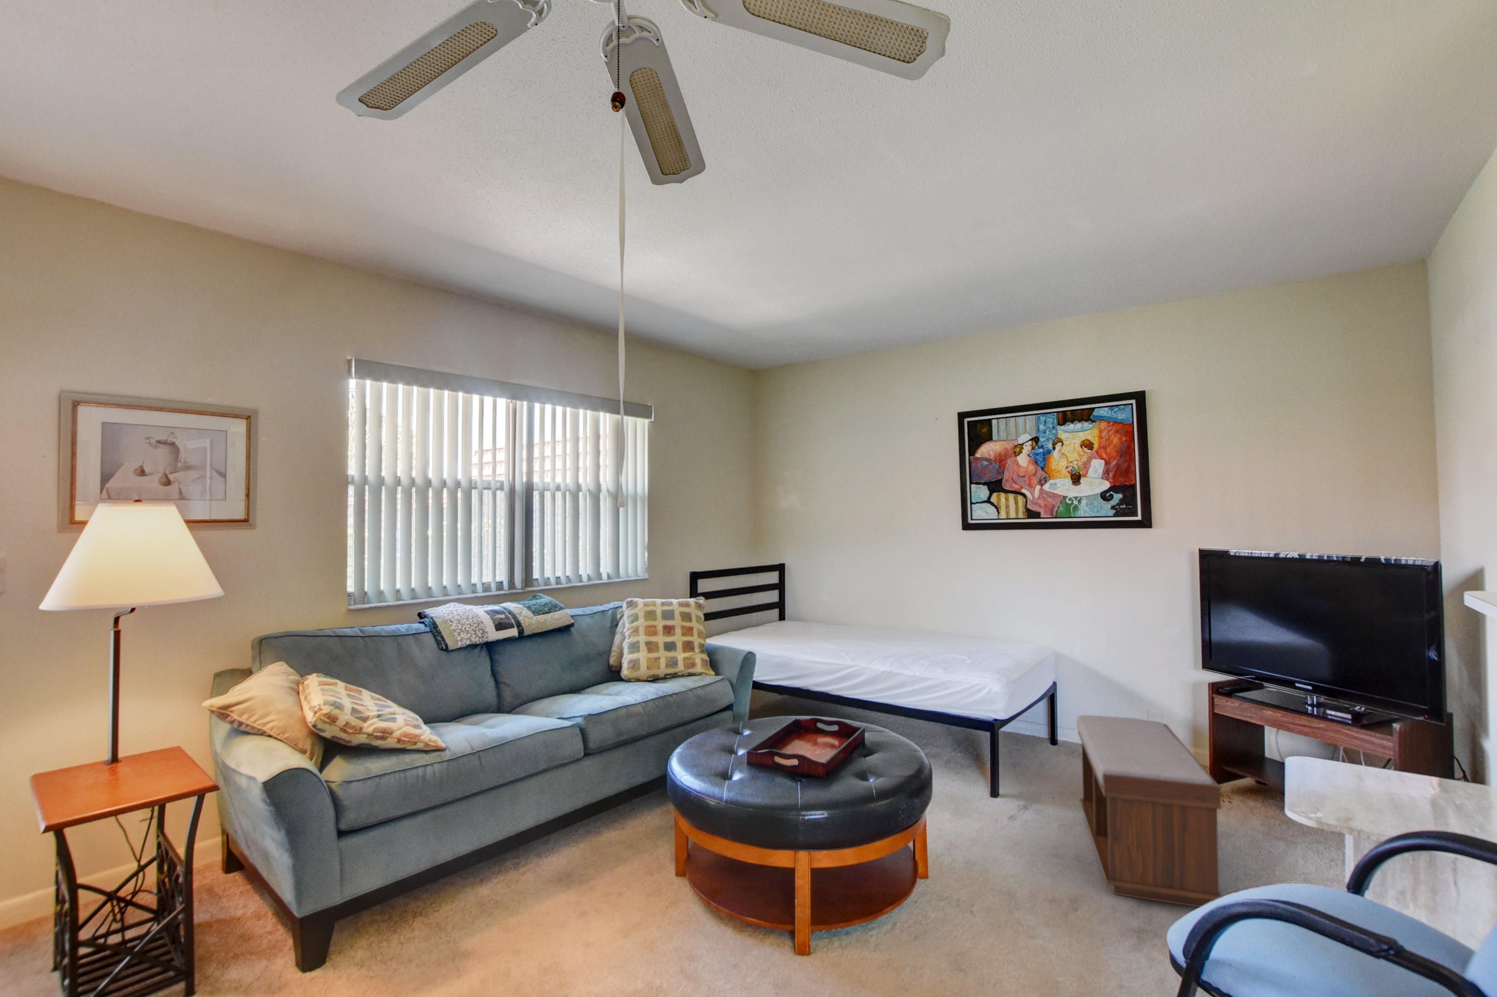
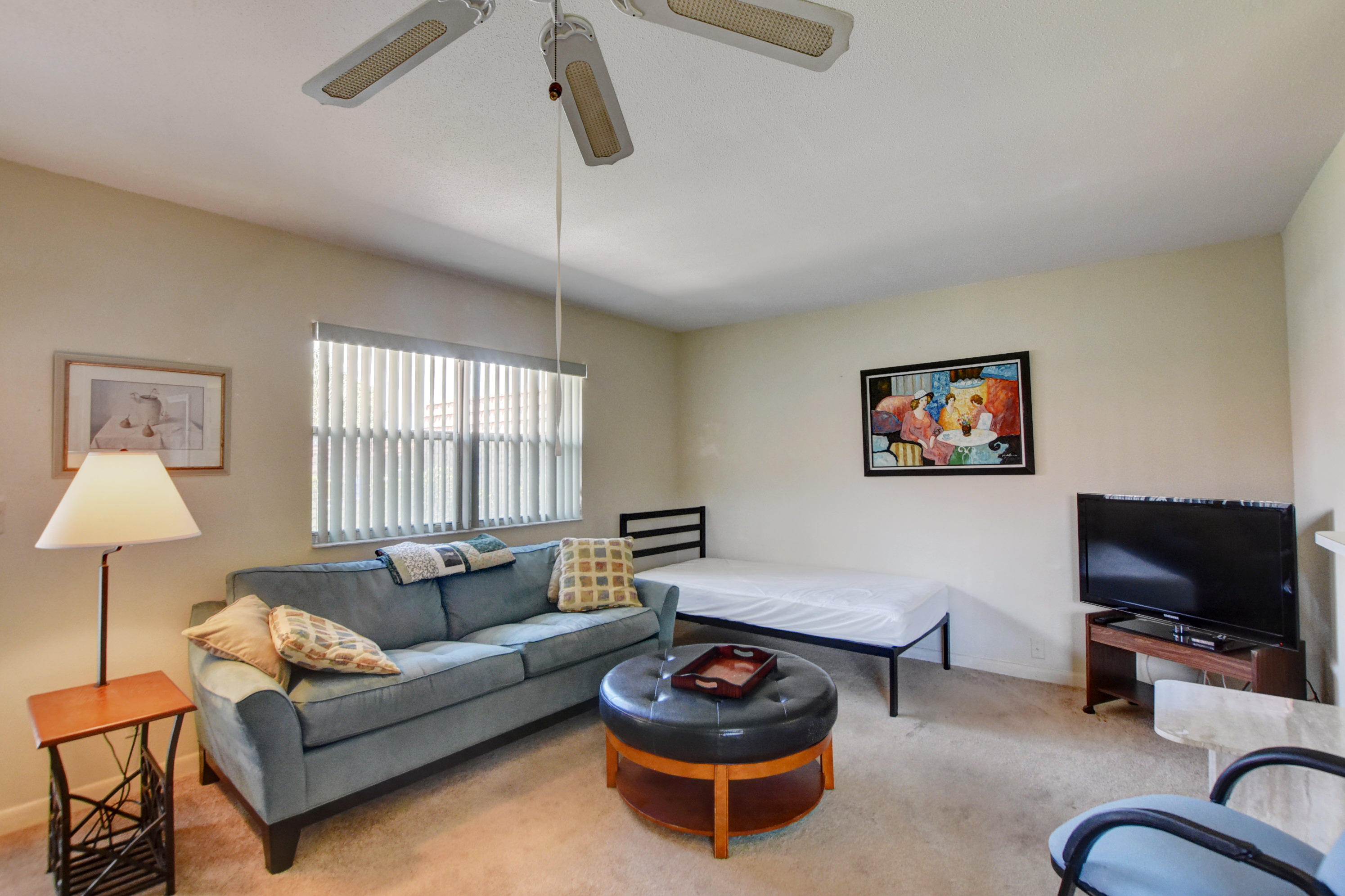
- bench [1076,714,1223,908]
